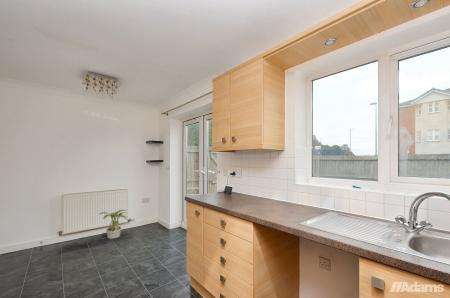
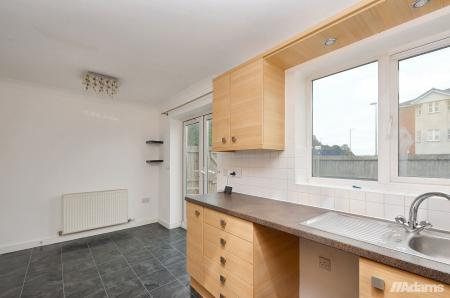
- potted plant [98,209,128,240]
